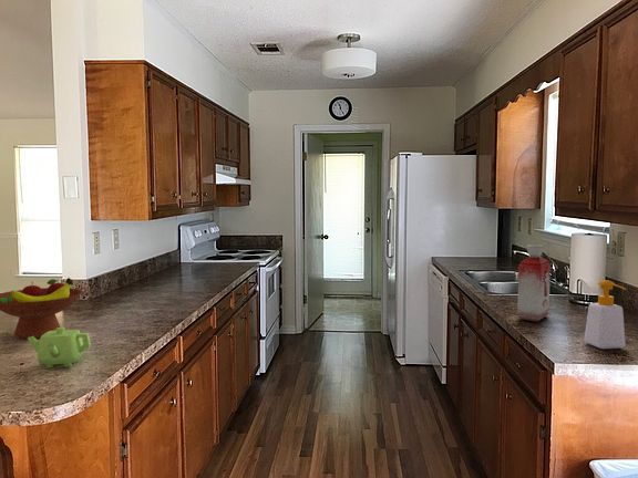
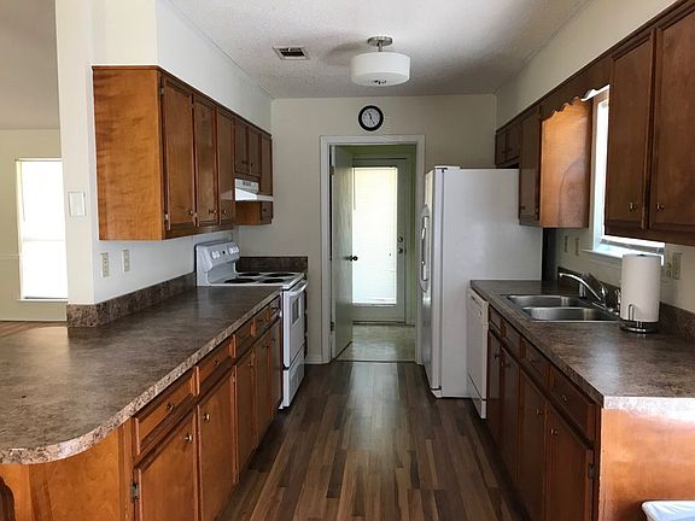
- bottle [516,243,552,323]
- soap bottle [583,279,628,350]
- teapot [27,326,92,370]
- fruit bowl [0,277,84,340]
